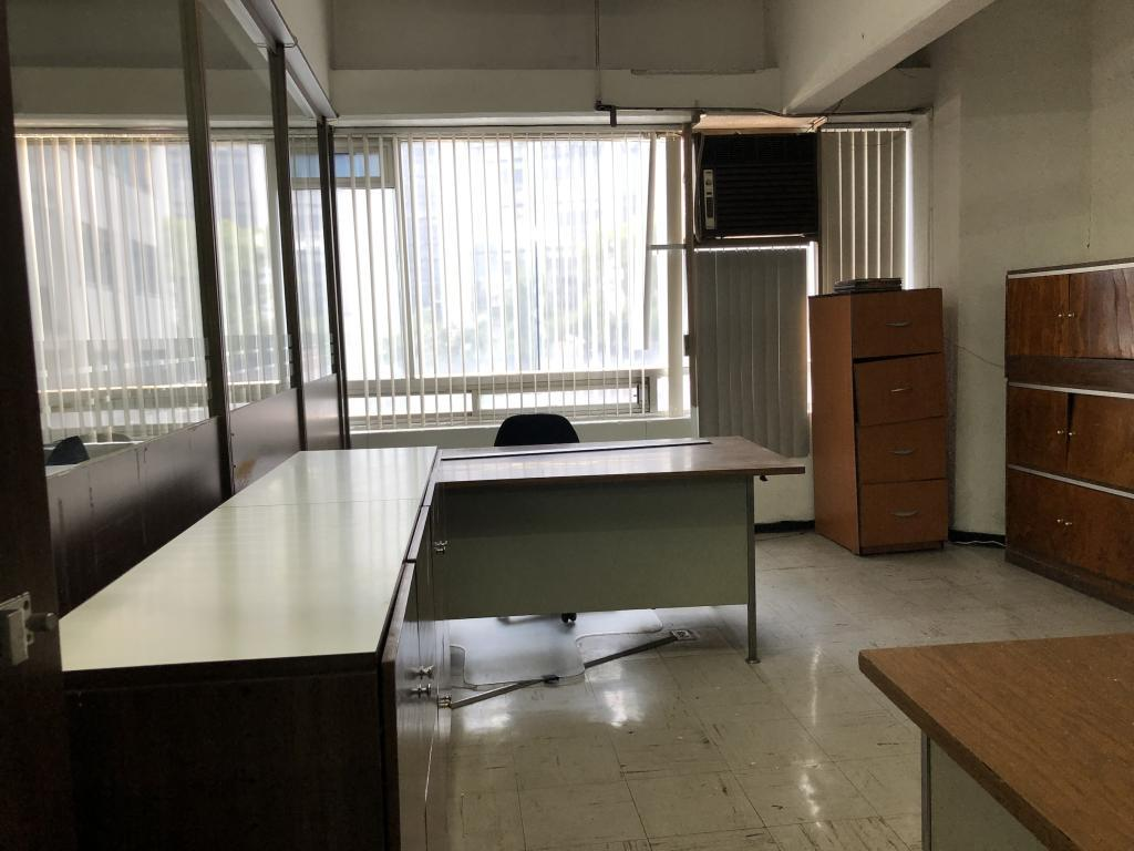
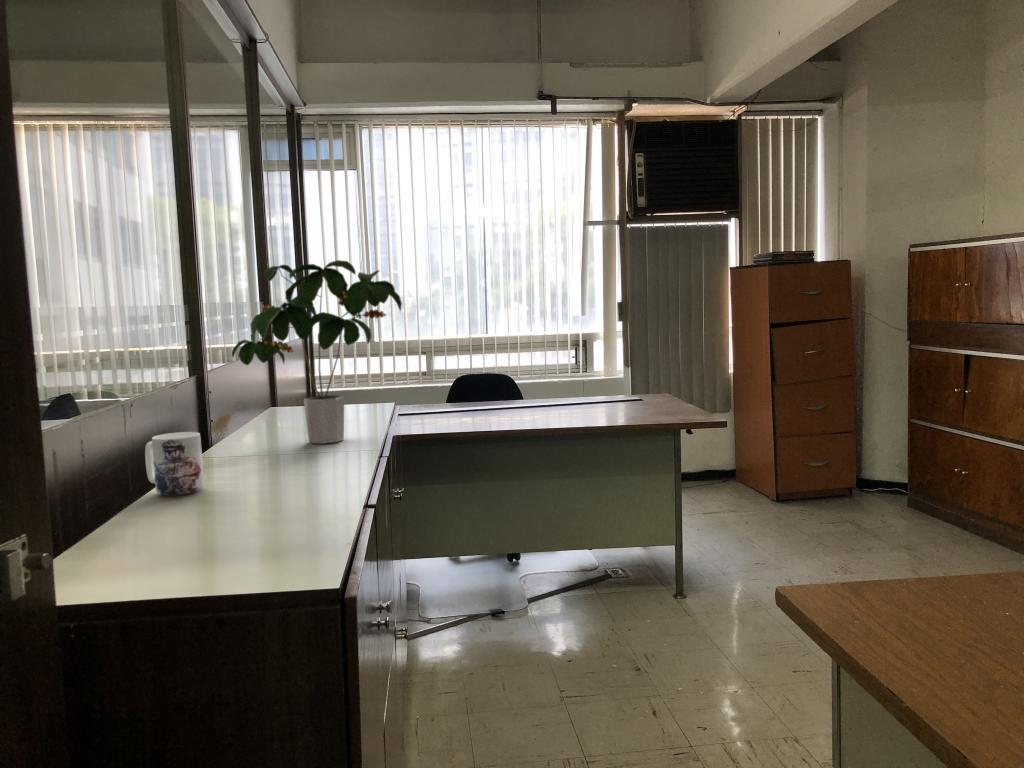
+ mug [144,431,205,496]
+ potted plant [231,259,403,444]
